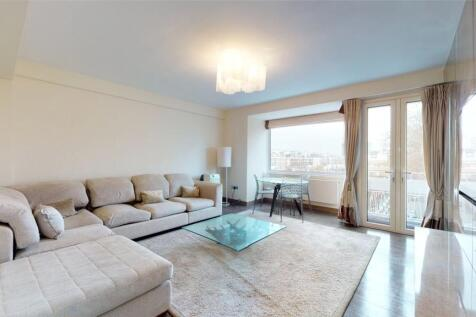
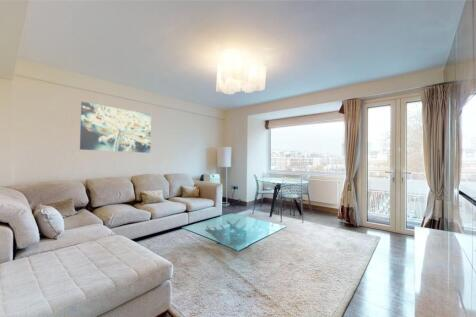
+ wall art [79,101,152,154]
